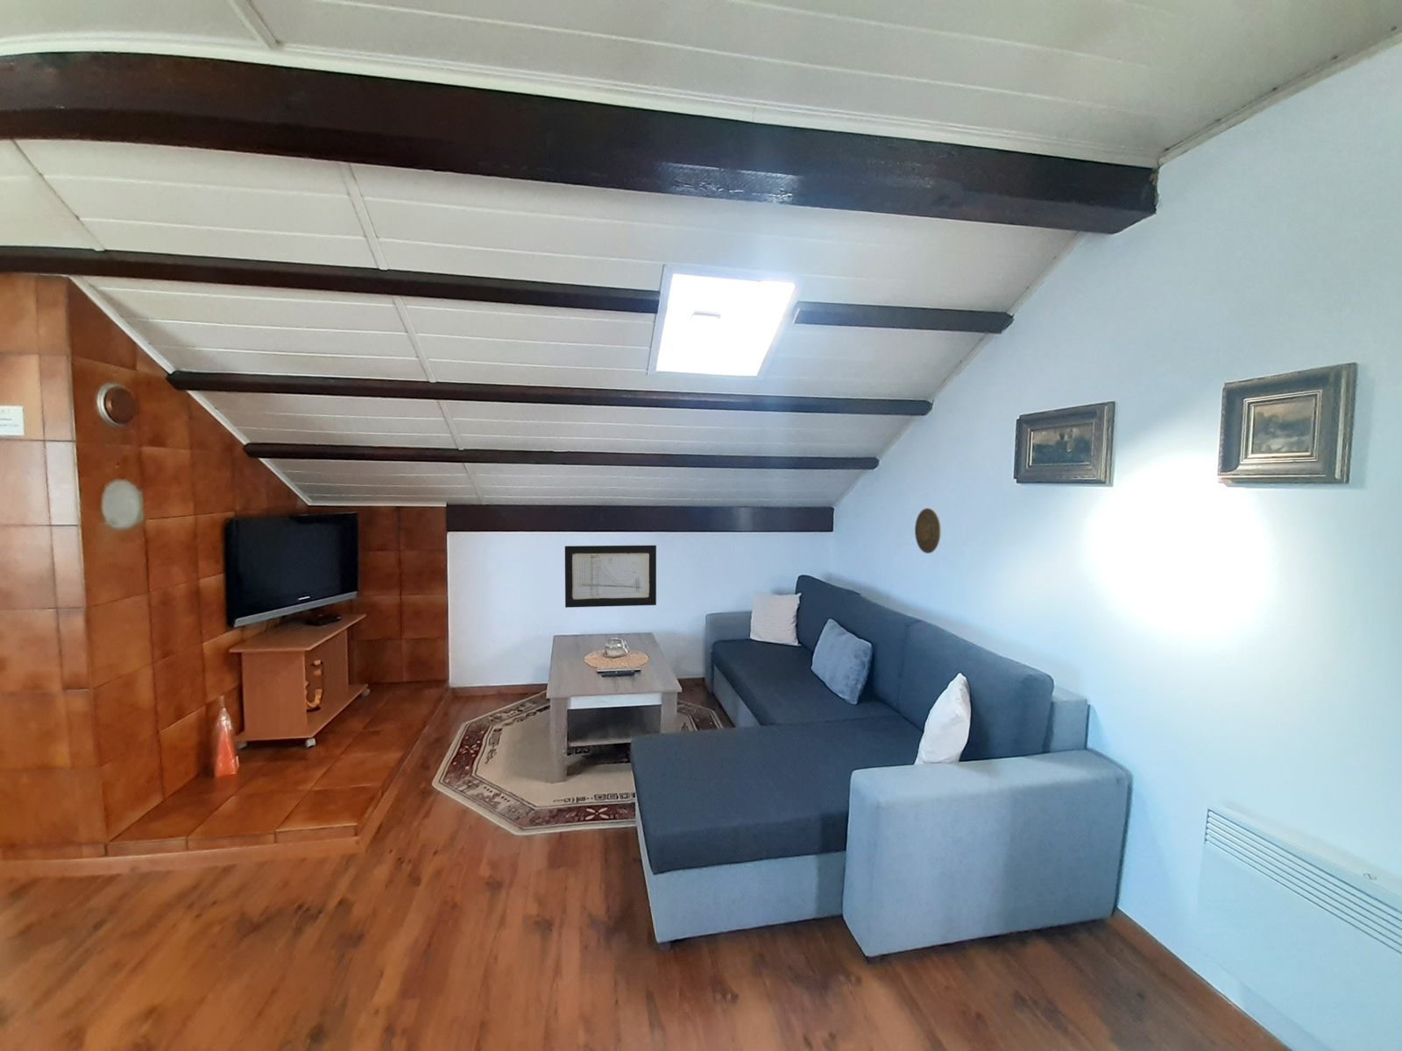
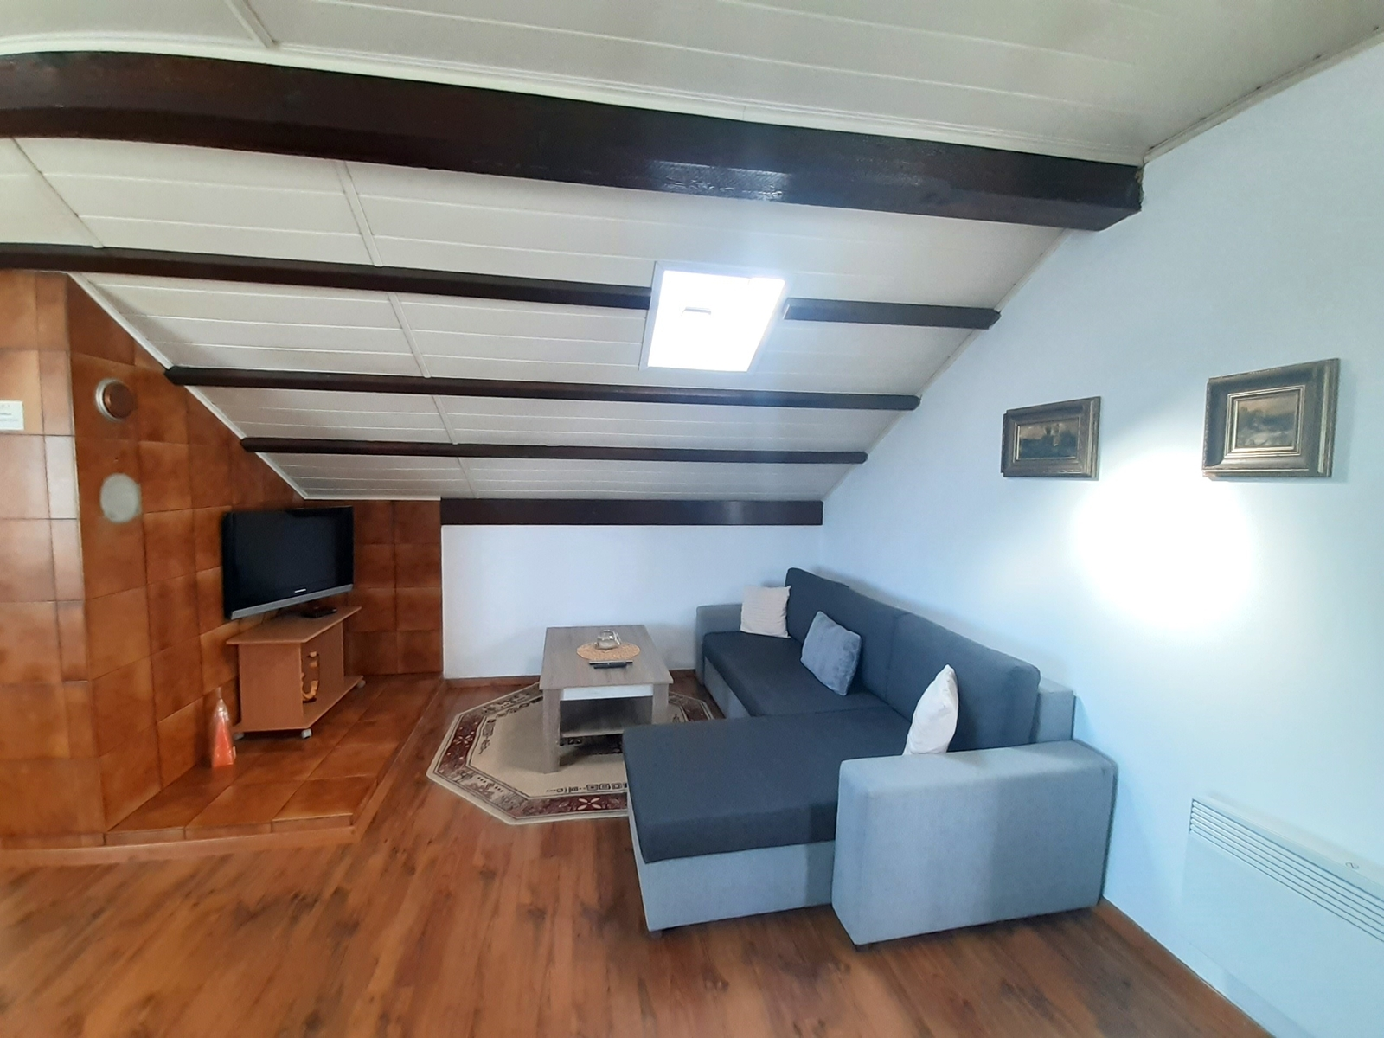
- wall art [564,544,657,608]
- decorative plate [914,507,941,554]
